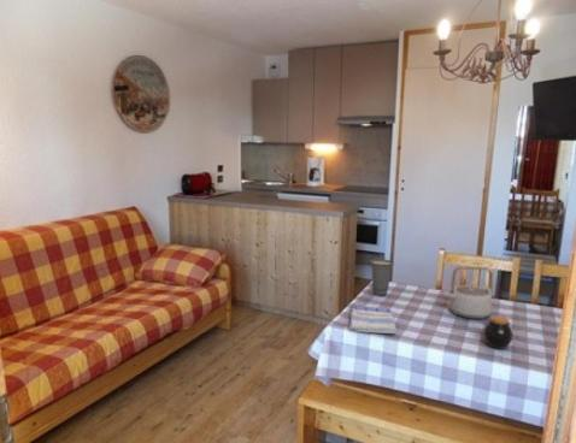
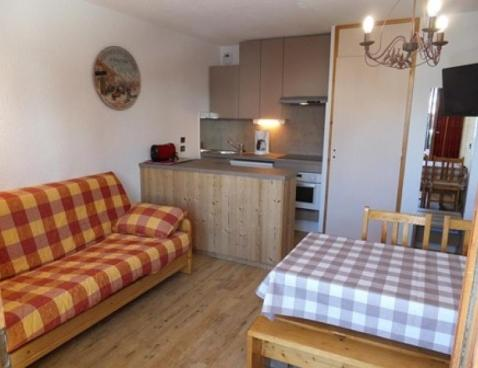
- cup [369,258,395,296]
- teapot [441,266,494,320]
- jar [482,314,515,350]
- dish towel [348,305,398,335]
